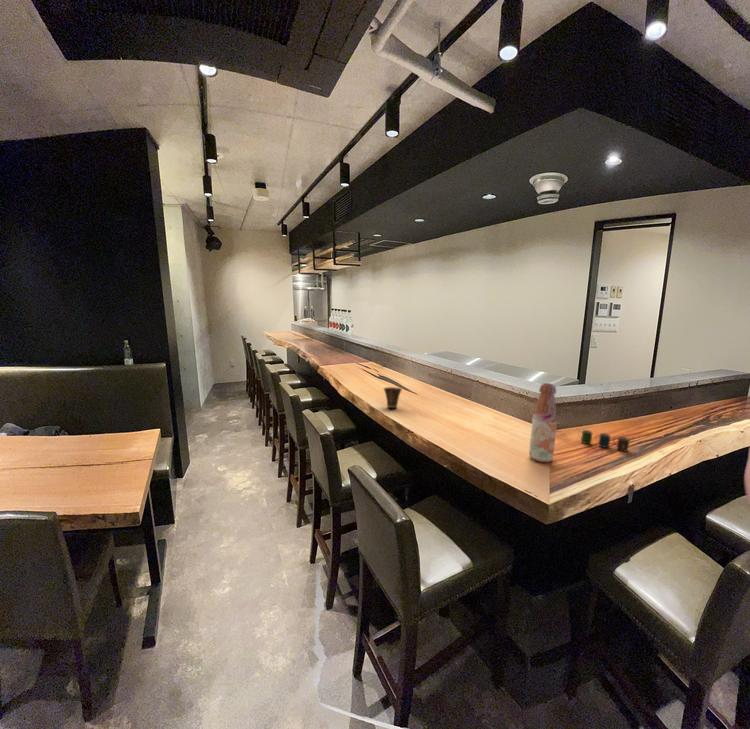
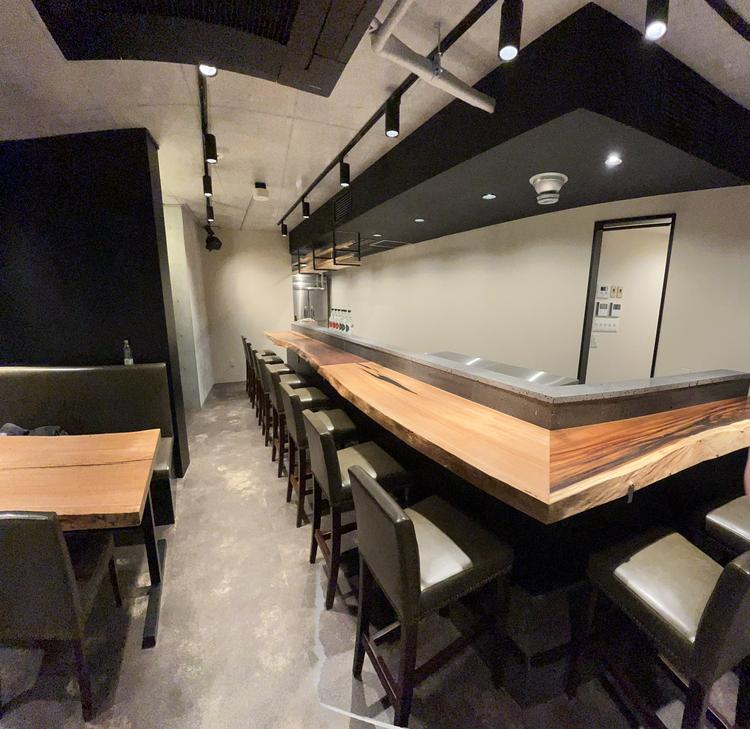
- bottle [528,382,558,464]
- cup [577,429,631,453]
- cup [383,386,403,409]
